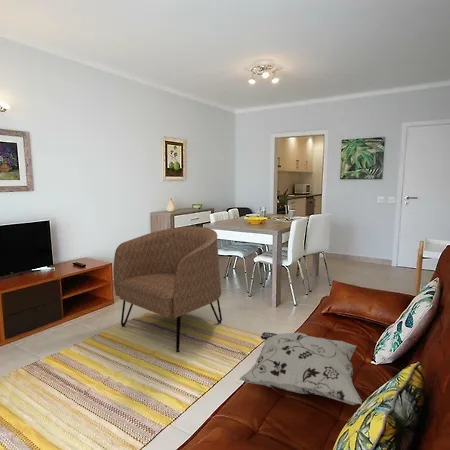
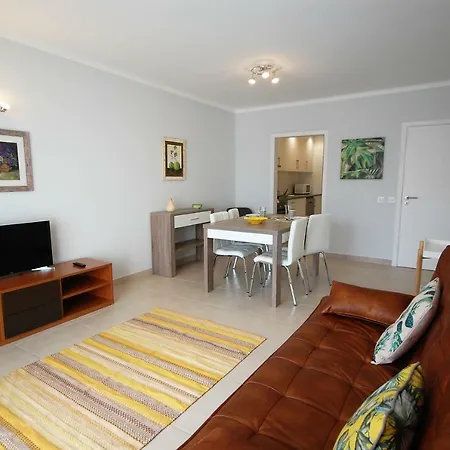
- armchair [112,225,223,353]
- decorative pillow [239,331,363,406]
